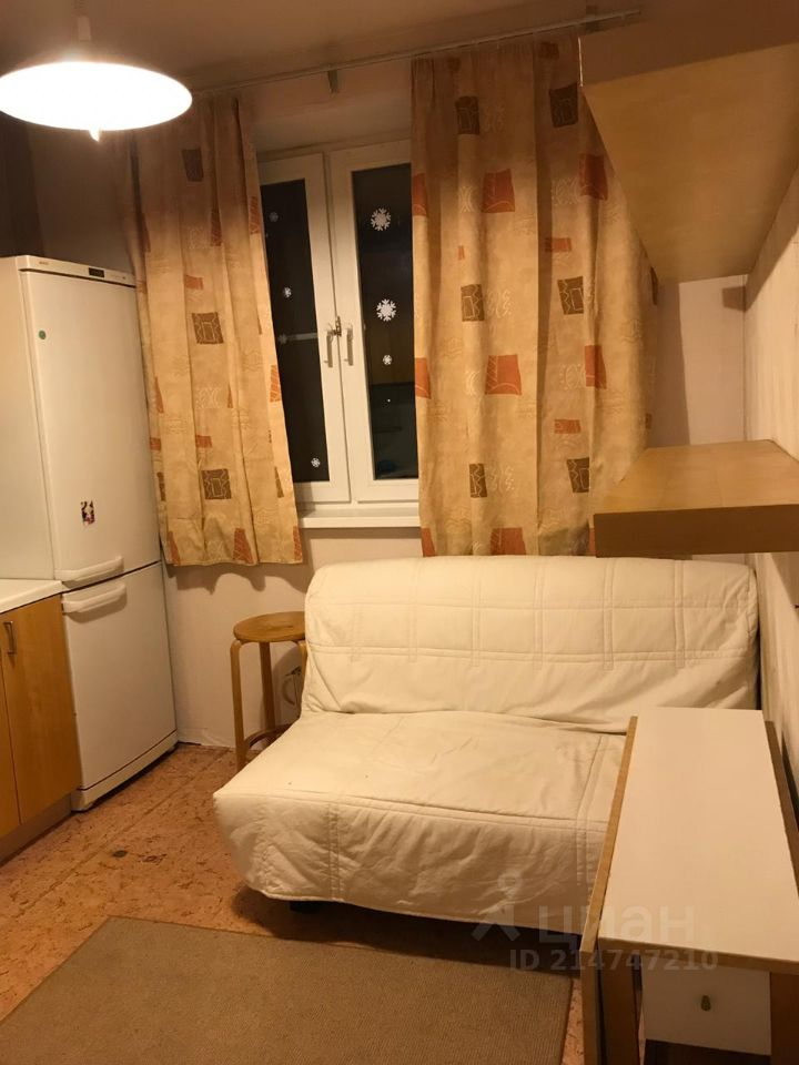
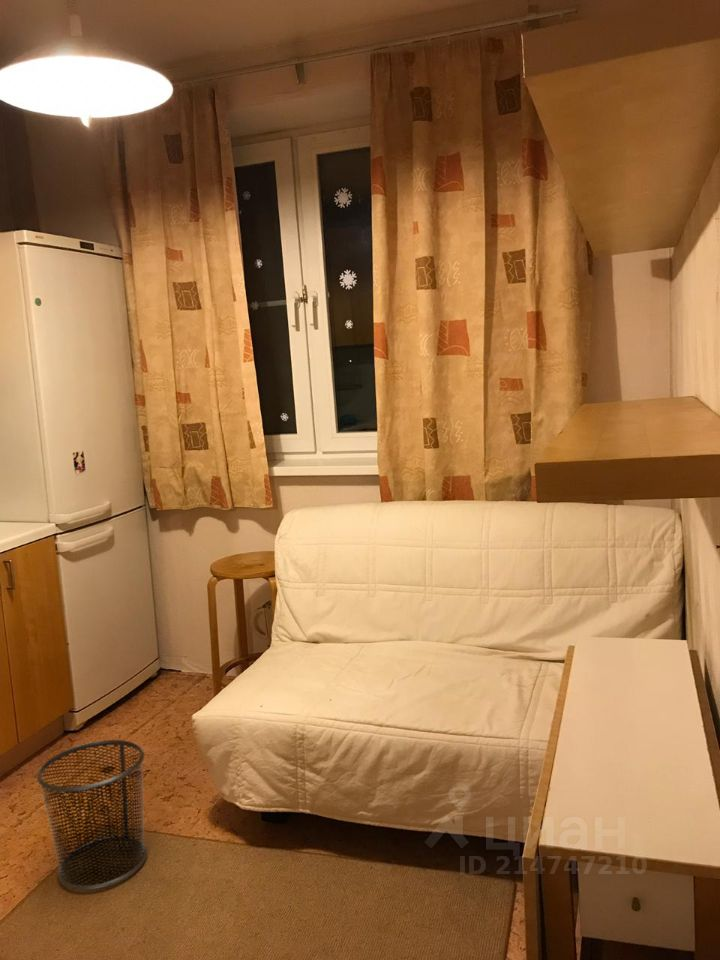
+ waste bin [36,739,148,891]
